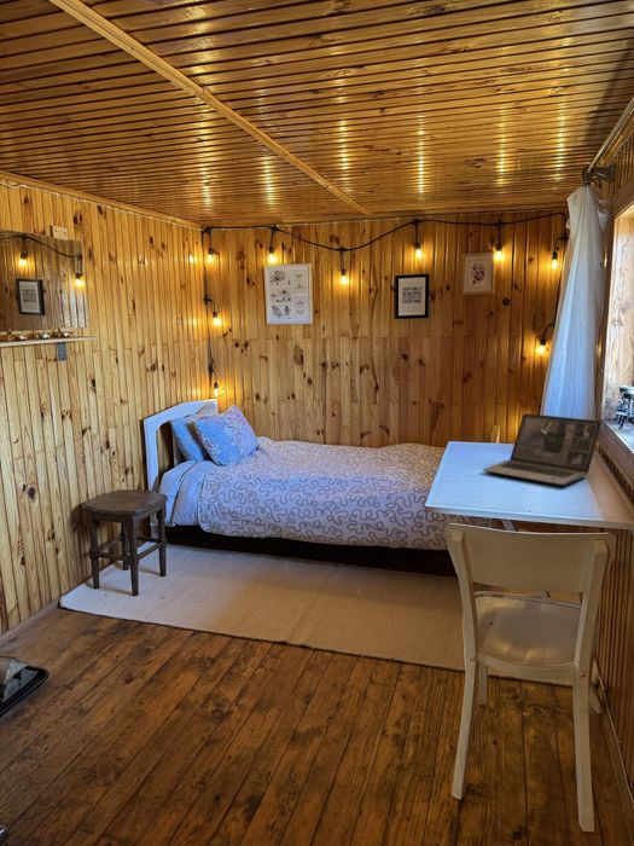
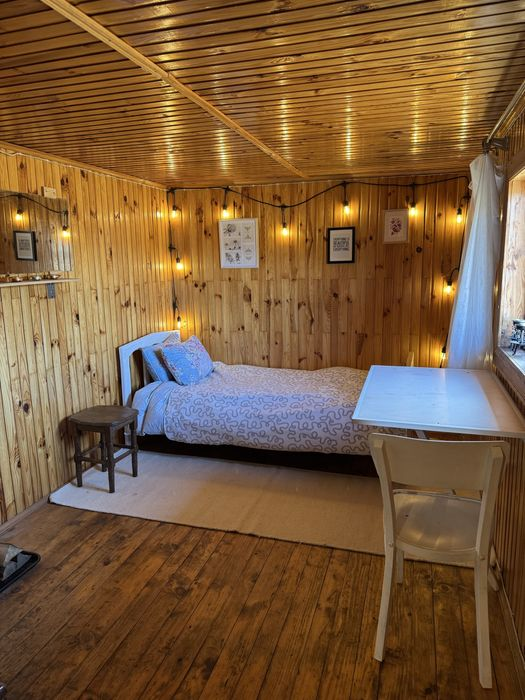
- laptop [482,412,601,487]
